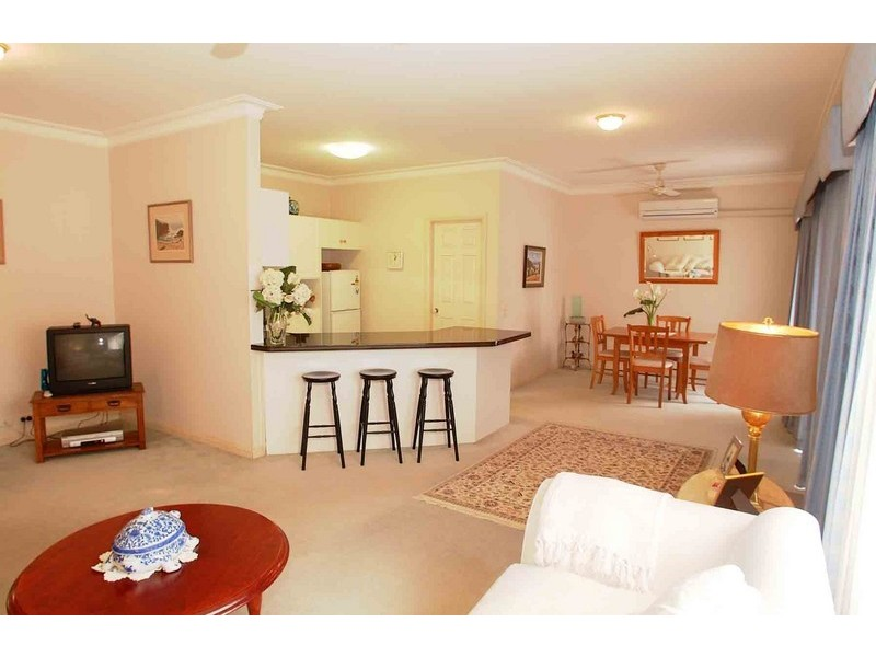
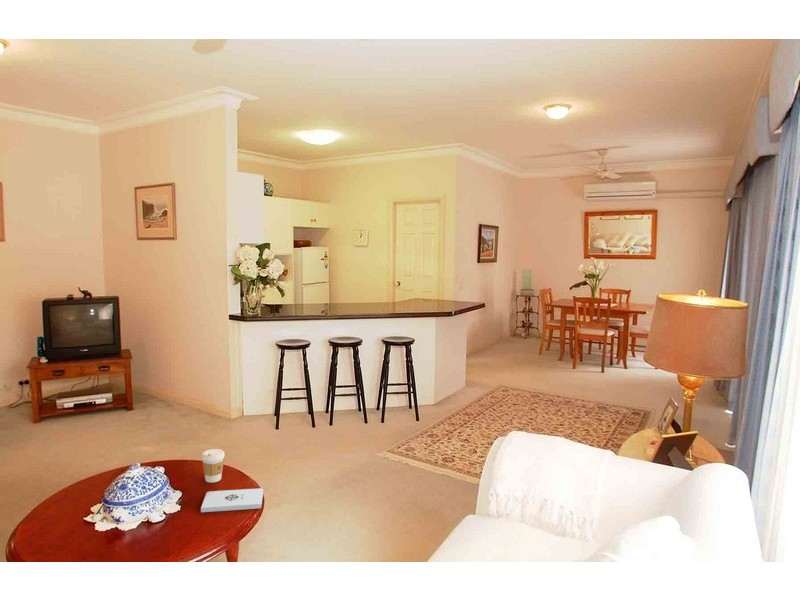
+ coffee cup [201,448,226,484]
+ notepad [200,487,264,513]
